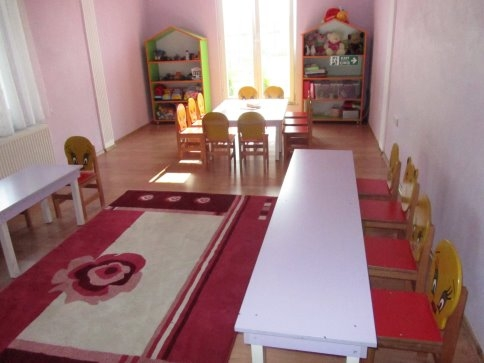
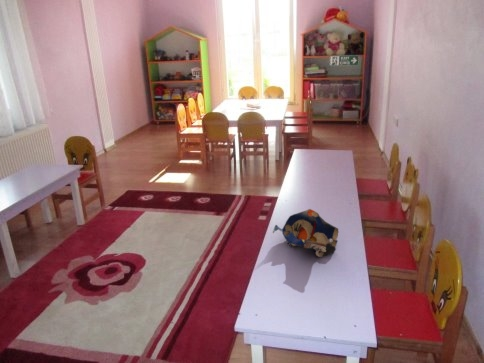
+ stuffed toy [272,208,340,258]
